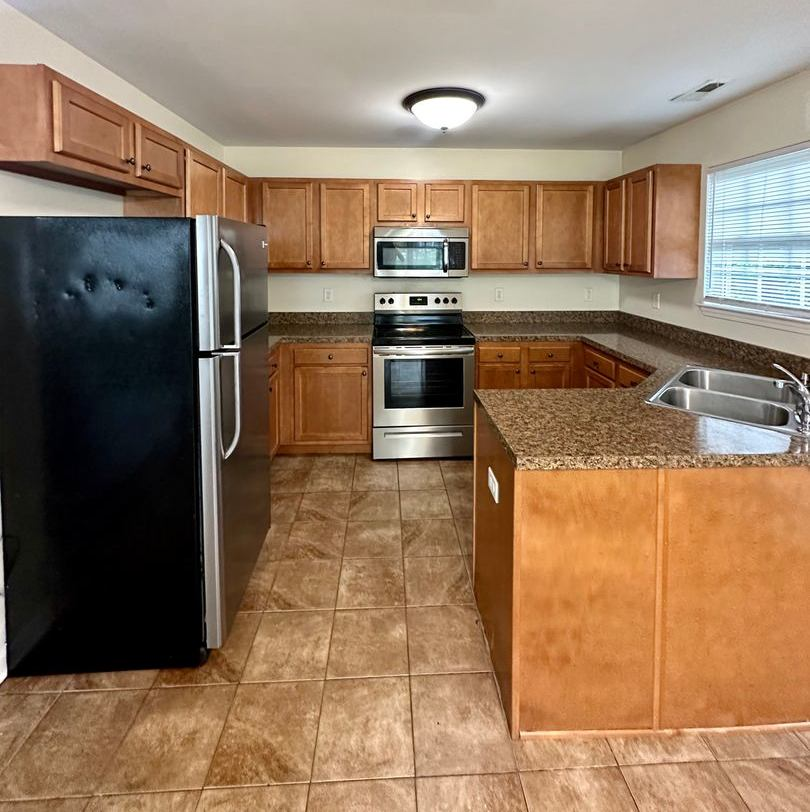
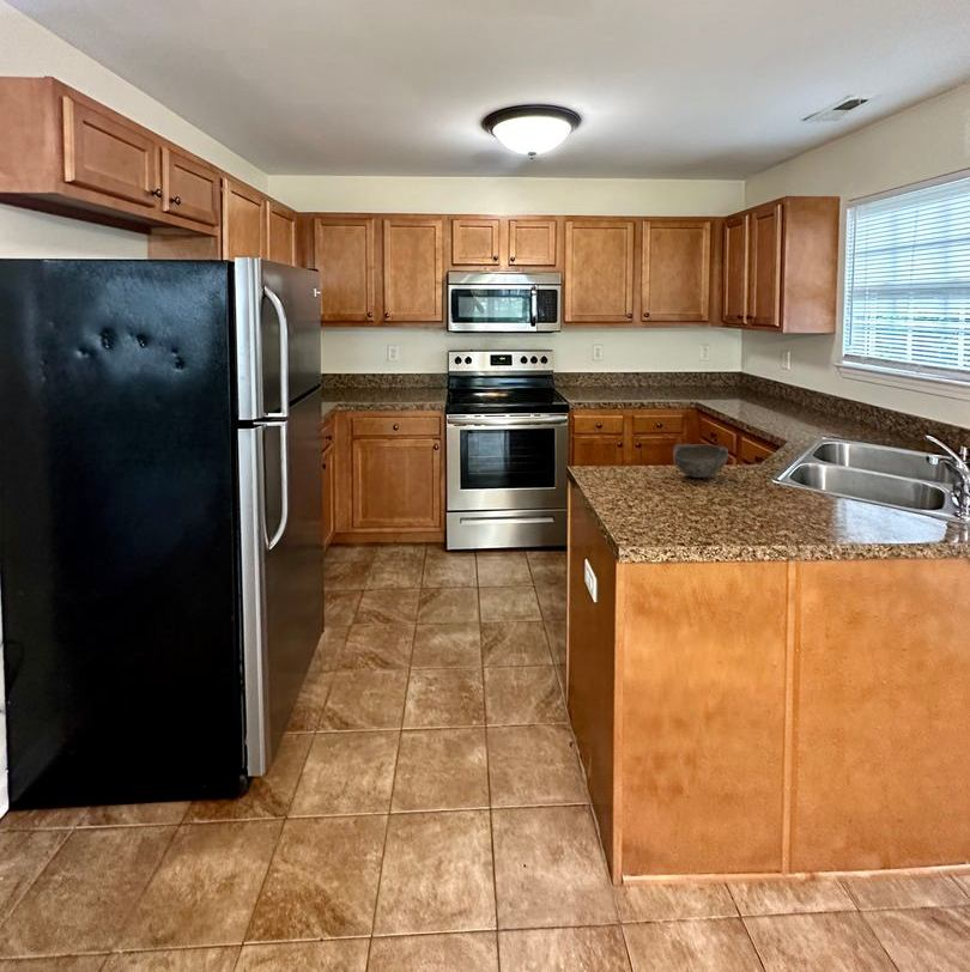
+ bowl [672,443,729,479]
